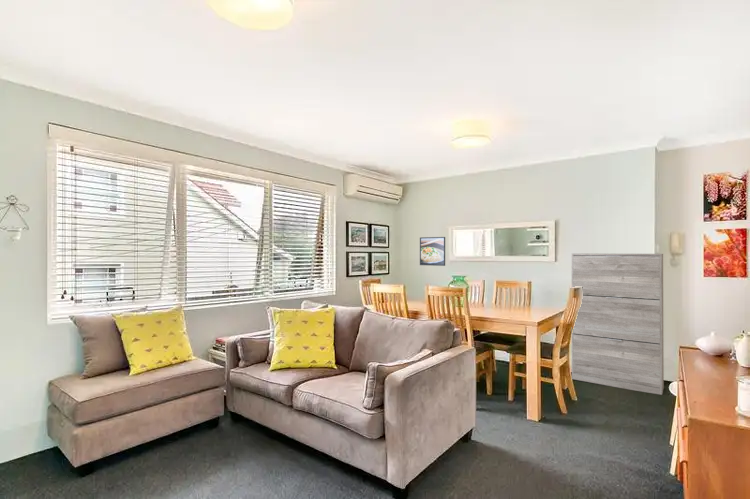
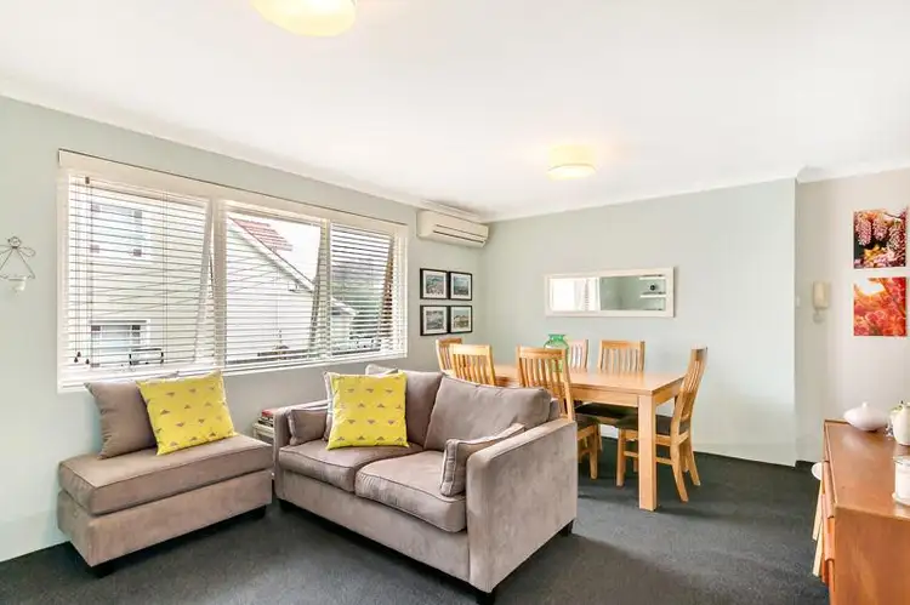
- cabinet [571,252,665,396]
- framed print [419,236,446,267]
